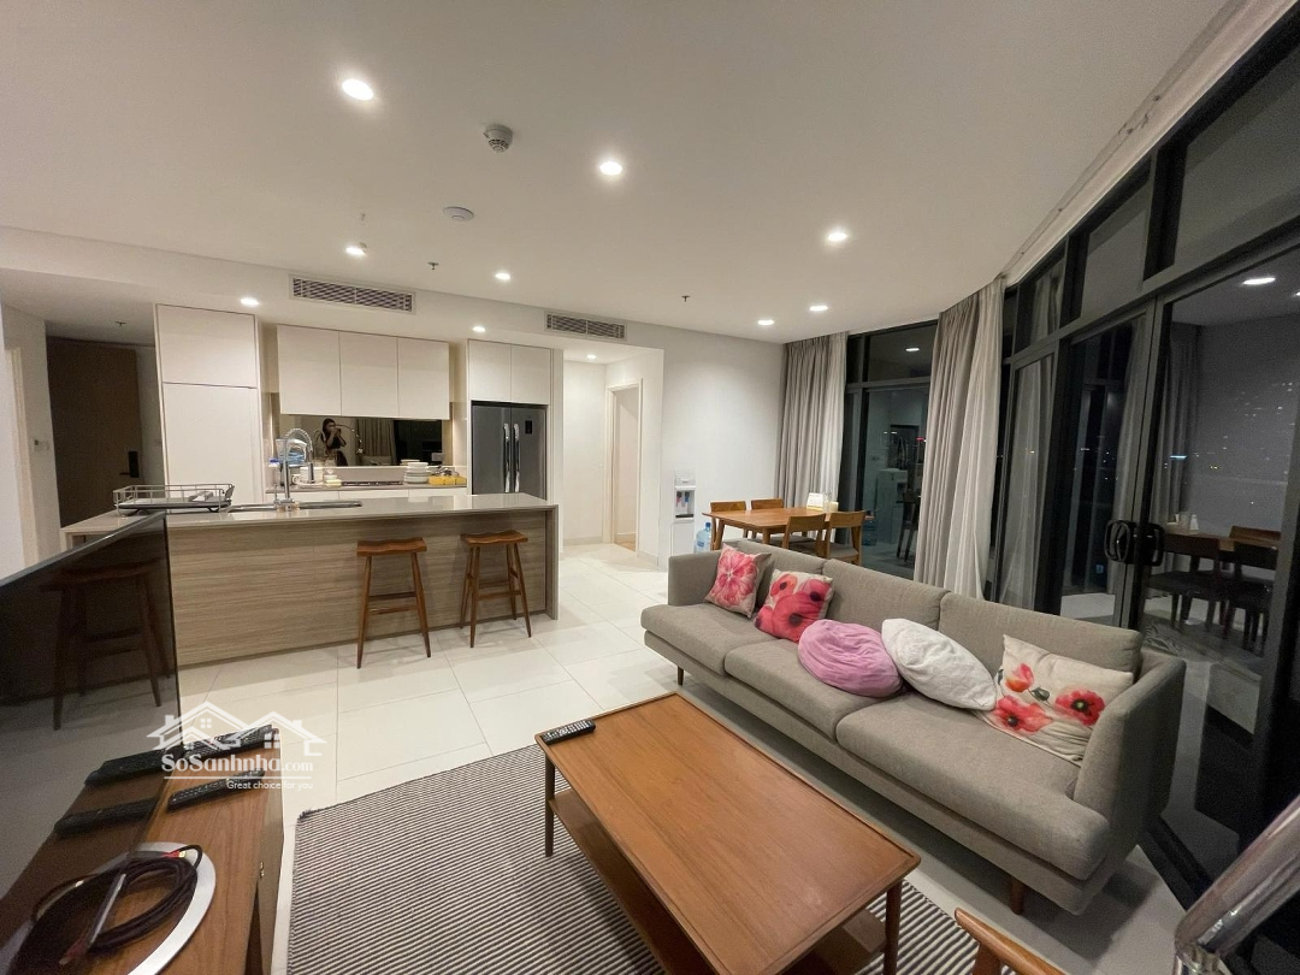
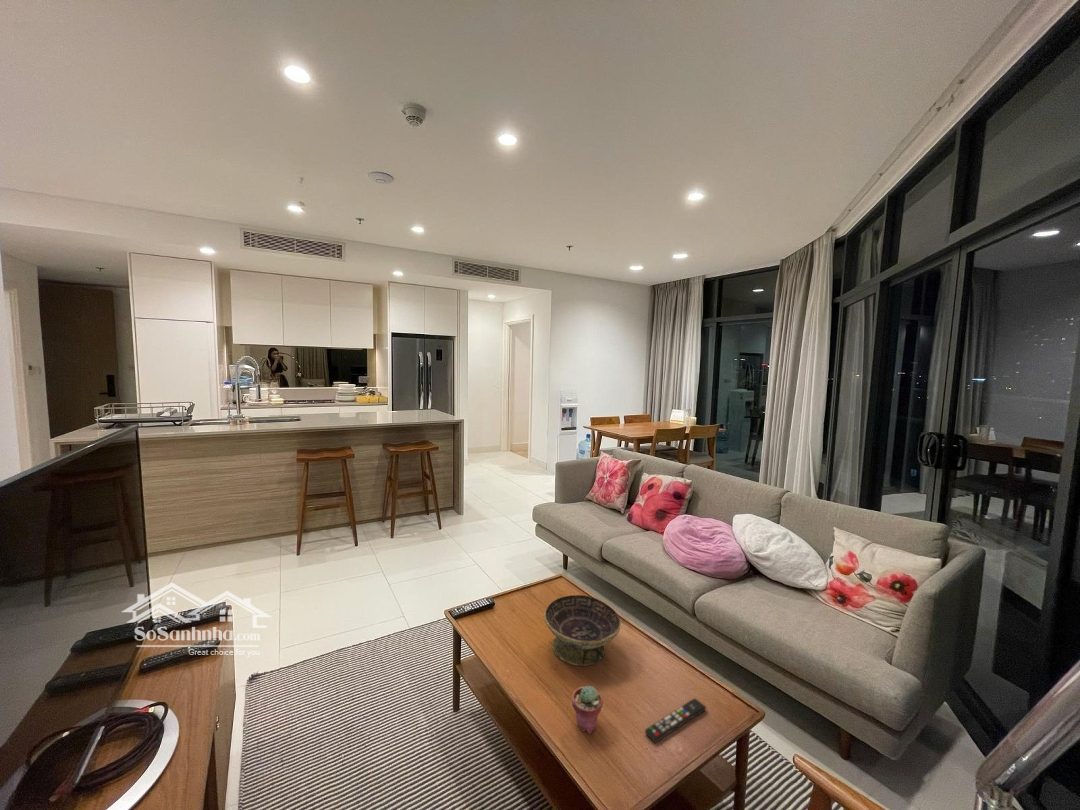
+ remote control [644,697,707,744]
+ decorative bowl [543,594,622,667]
+ potted succulent [571,684,604,734]
